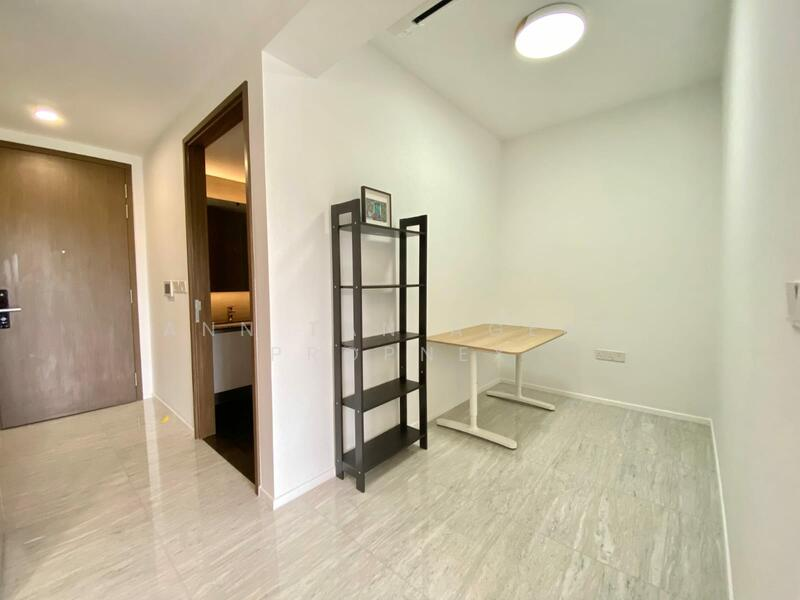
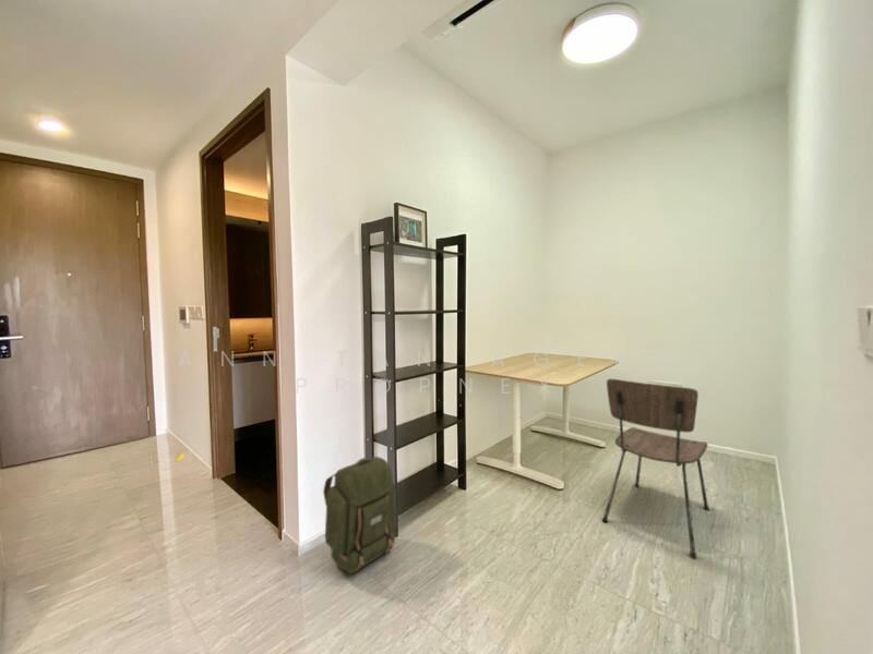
+ dining chair [601,378,710,559]
+ backpack [322,456,396,576]
